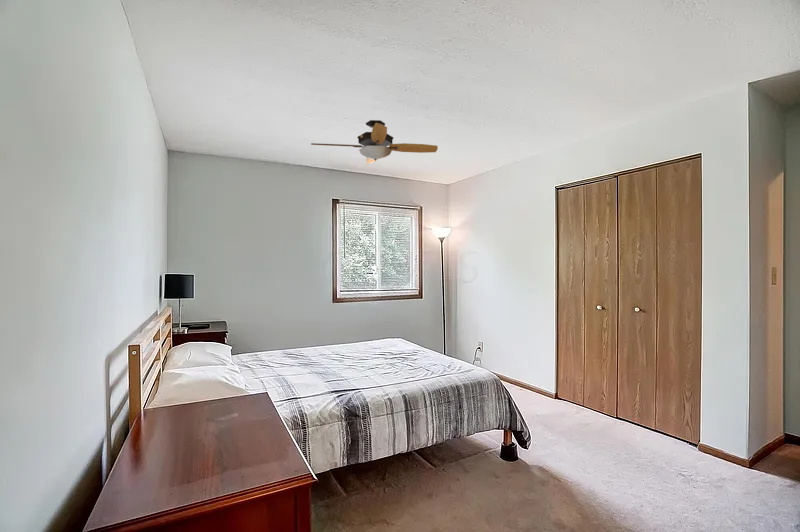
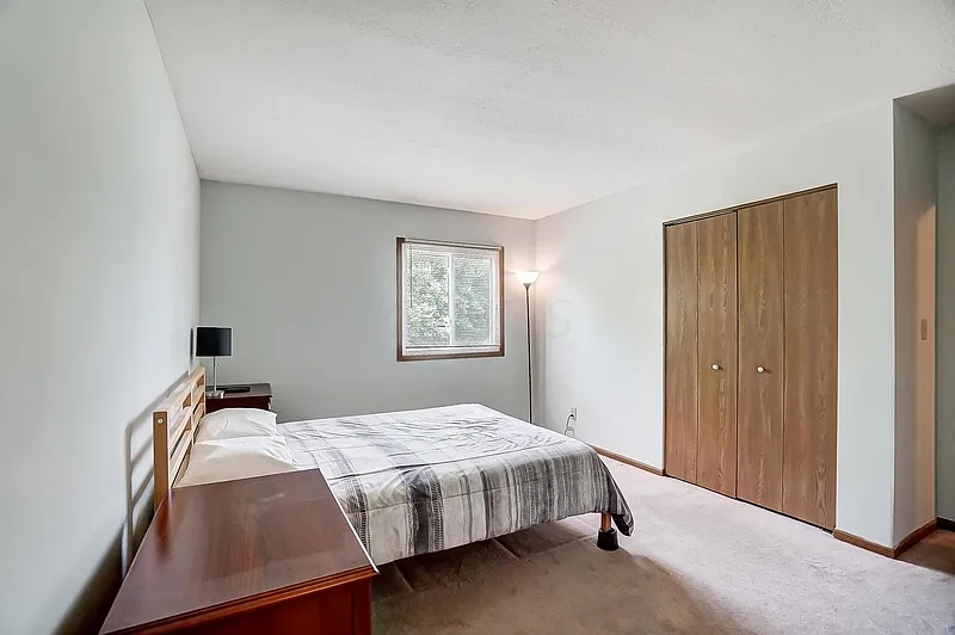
- ceiling fan [310,119,439,165]
